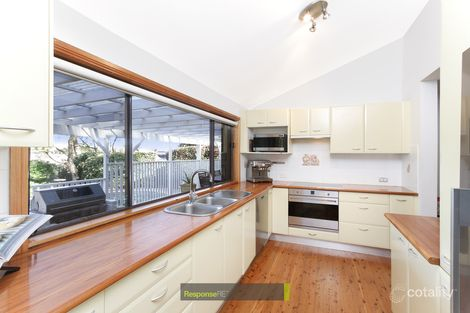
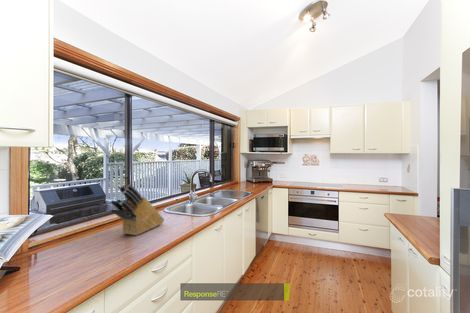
+ knife block [110,184,165,236]
